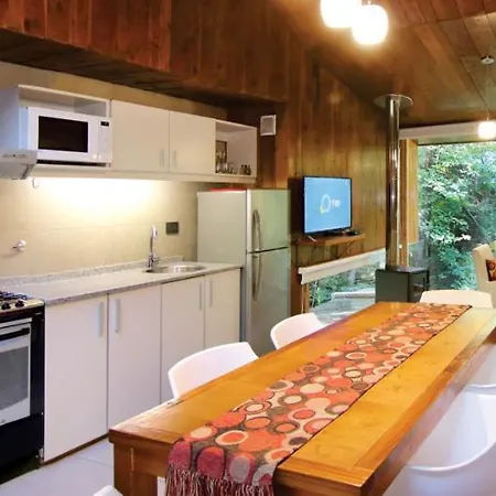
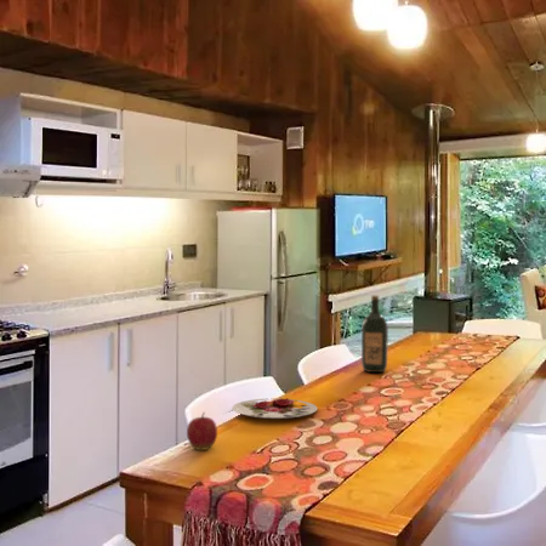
+ wine bottle [360,294,389,374]
+ plate [232,397,319,420]
+ apple [186,411,218,451]
